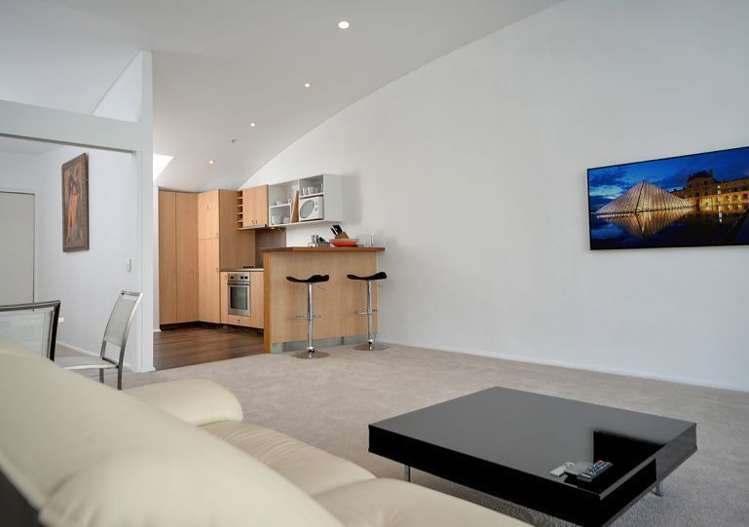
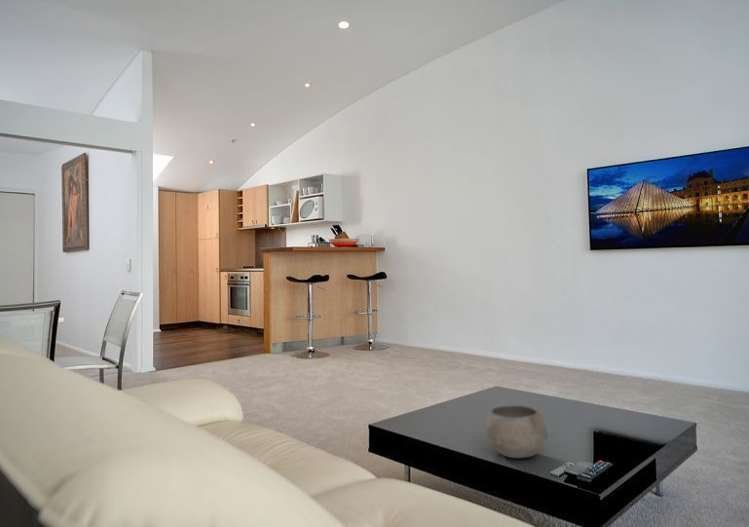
+ bowl [484,405,549,459]
